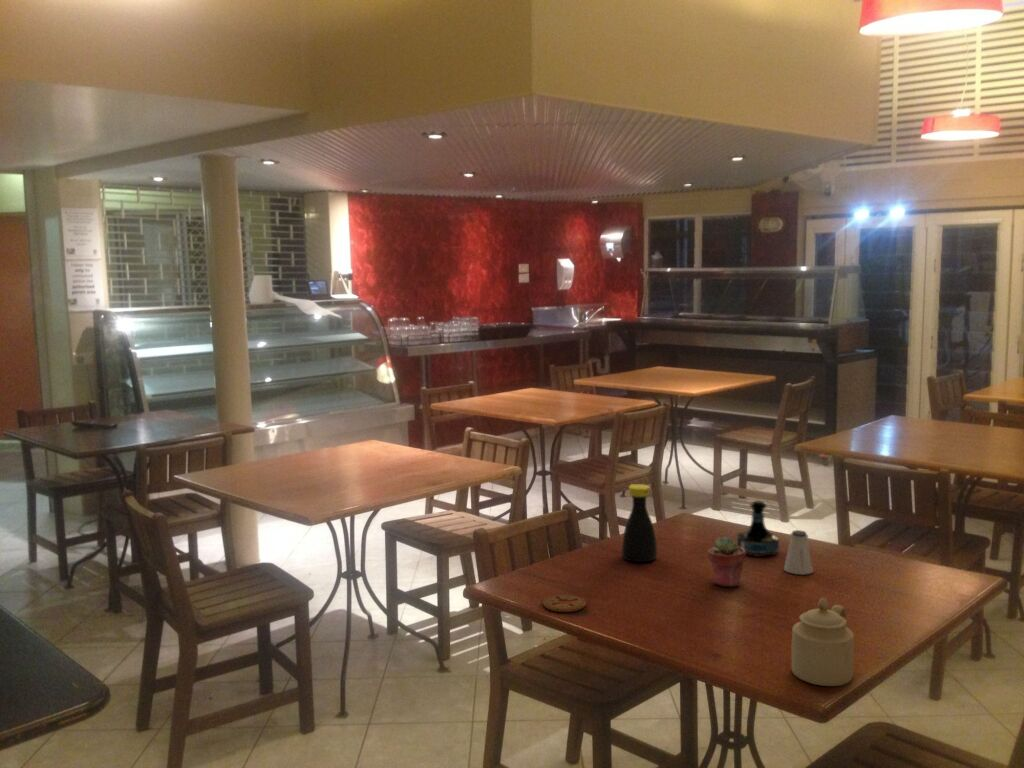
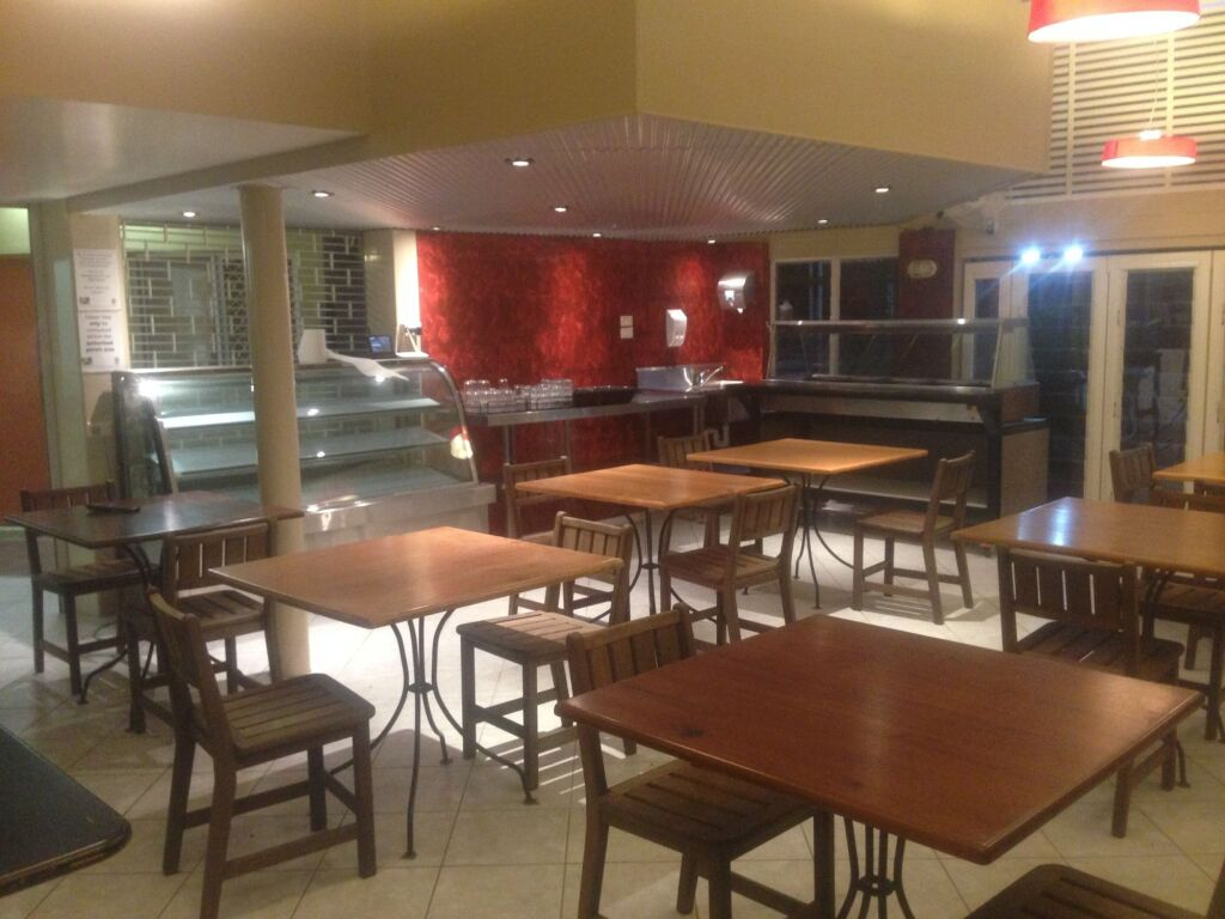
- sugar bowl [791,596,855,687]
- coaster [542,593,587,613]
- saltshaker [783,529,814,576]
- bottle [621,483,658,563]
- potted succulent [707,536,746,588]
- tequila bottle [736,500,780,558]
